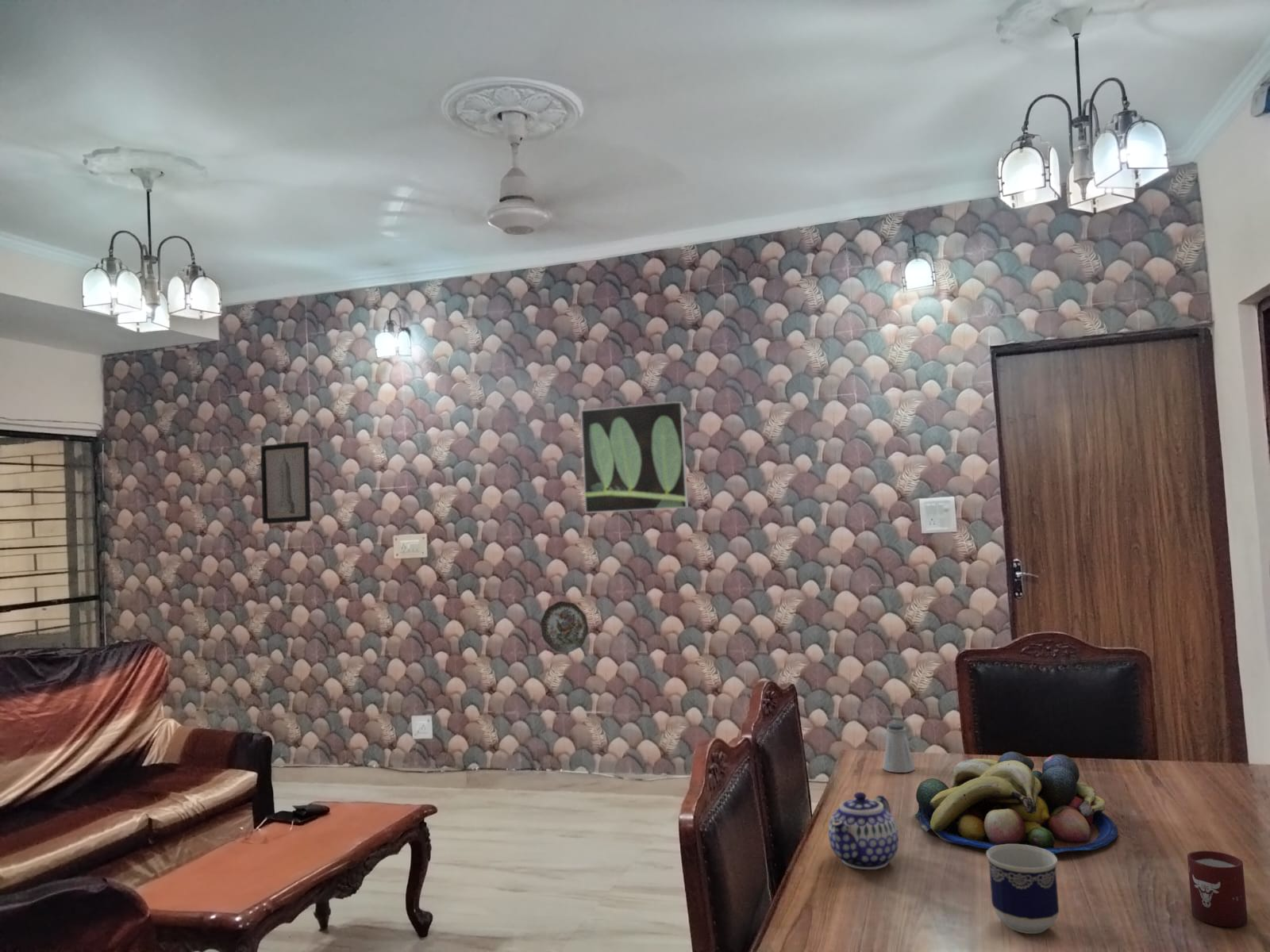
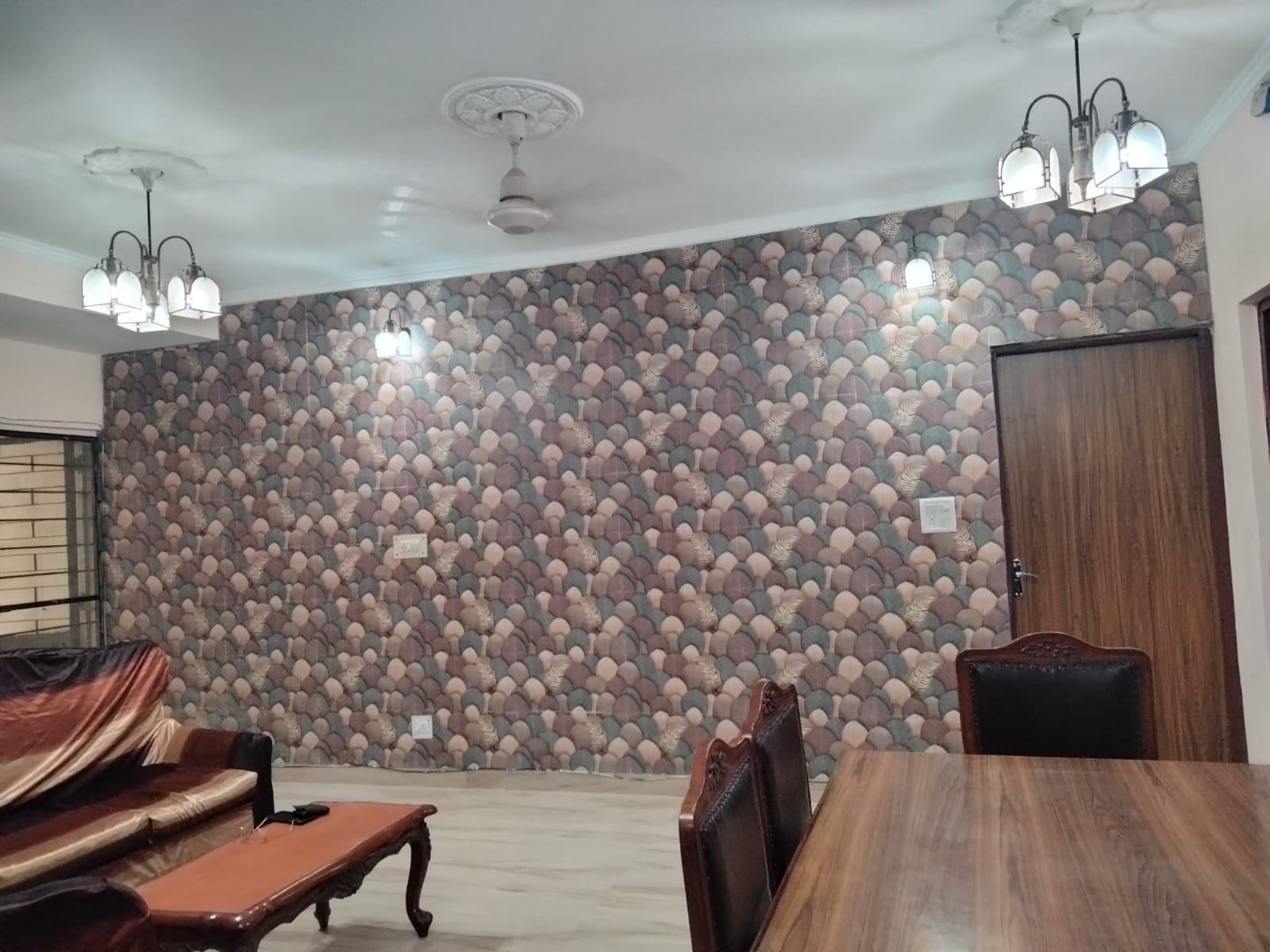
- saltshaker [882,723,916,774]
- teapot [828,792,899,870]
- fruit bowl [914,750,1118,854]
- cup [986,844,1060,935]
- decorative plate [540,601,589,654]
- cup [1187,850,1249,927]
- wall art [260,441,312,524]
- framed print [580,401,689,514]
